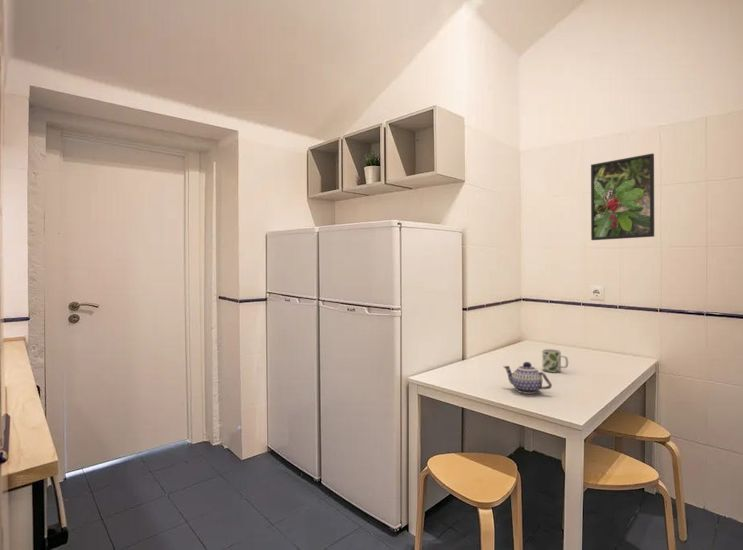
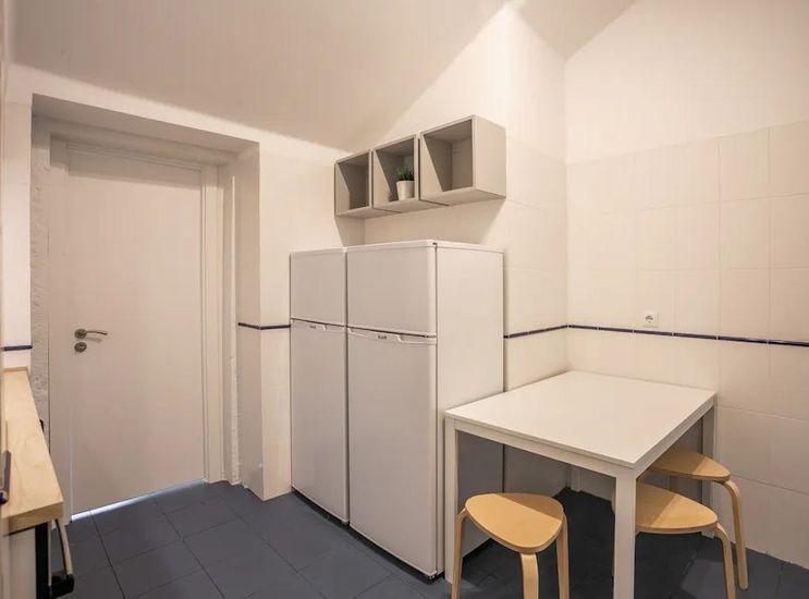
- mug [541,348,569,373]
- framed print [590,152,655,241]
- teapot [502,361,553,395]
